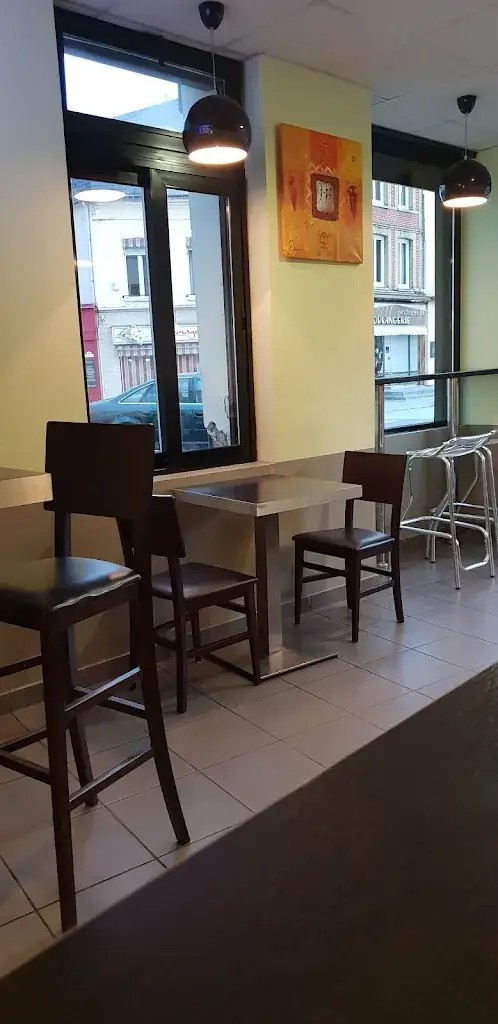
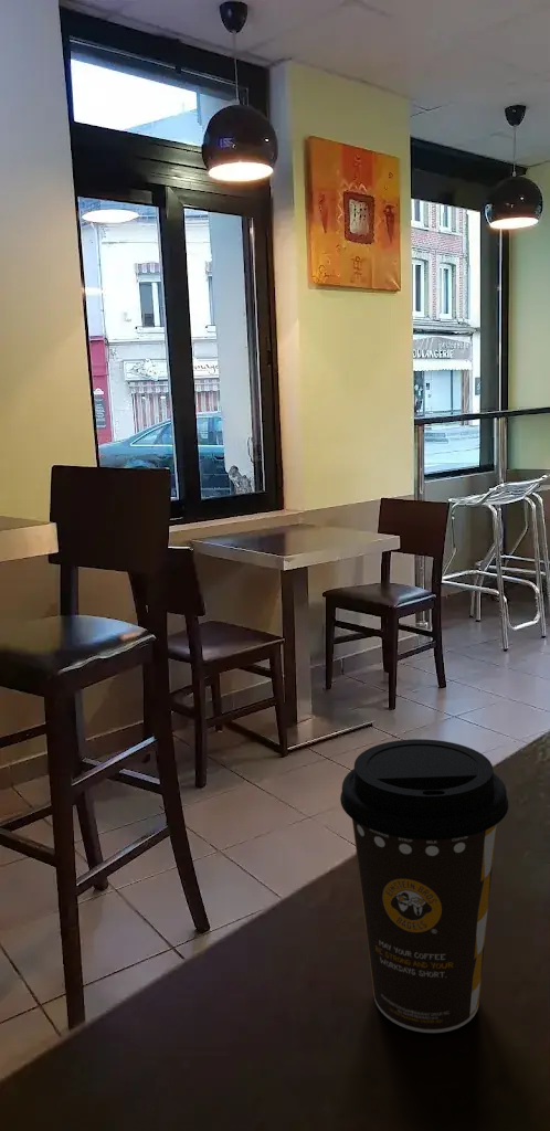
+ coffee cup [339,738,509,1034]
